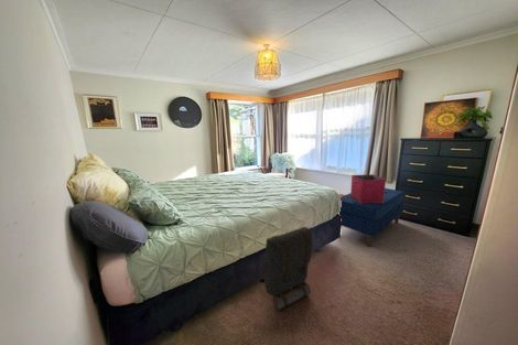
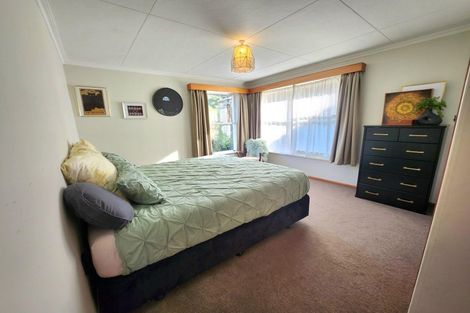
- bench [338,187,406,248]
- storage bin [349,173,387,203]
- shoulder bag [263,226,313,311]
